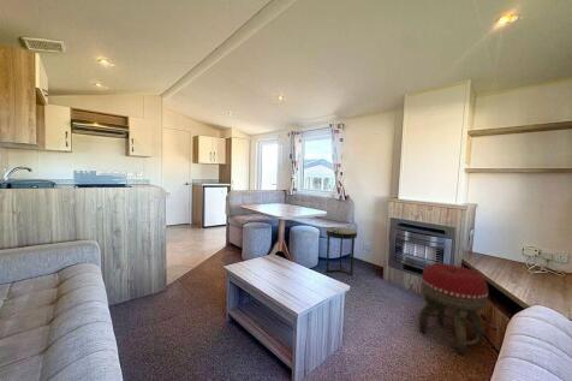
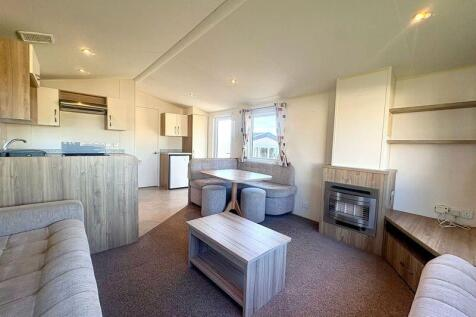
- side table [324,226,358,276]
- footstool [417,262,489,356]
